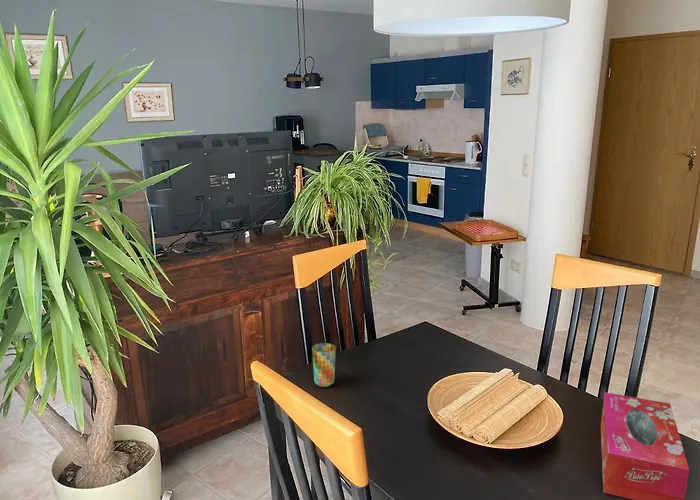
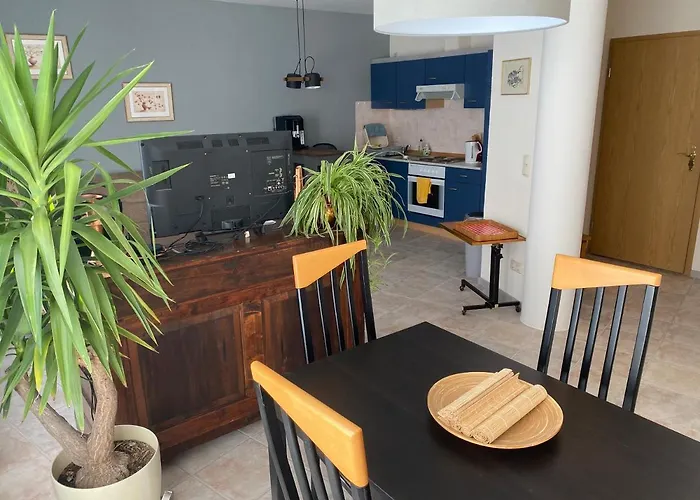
- tissue box [600,391,690,500]
- cup [311,342,337,388]
